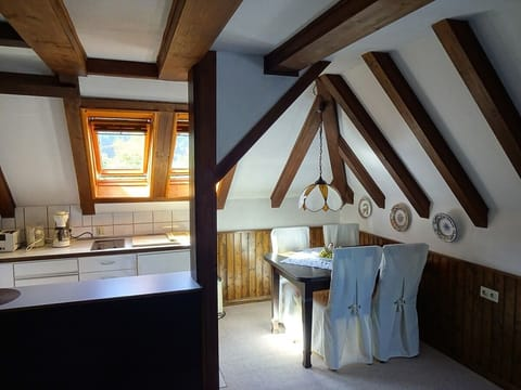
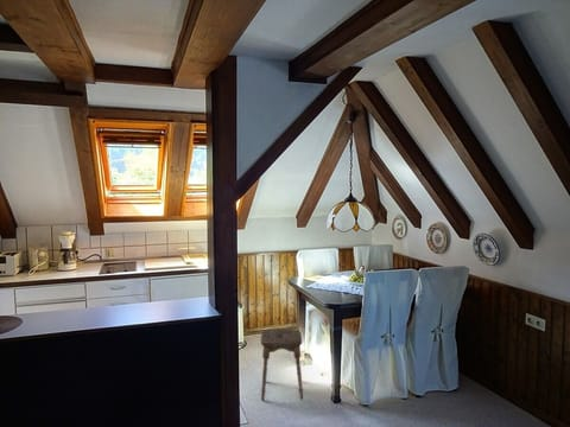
+ stool [260,327,304,401]
